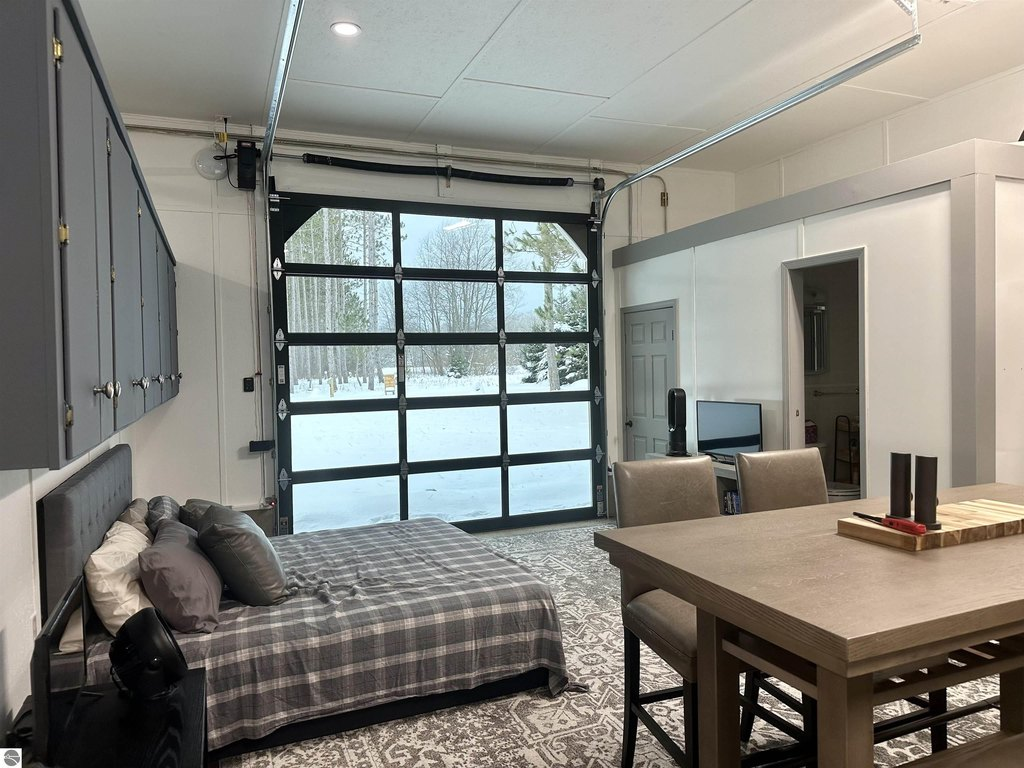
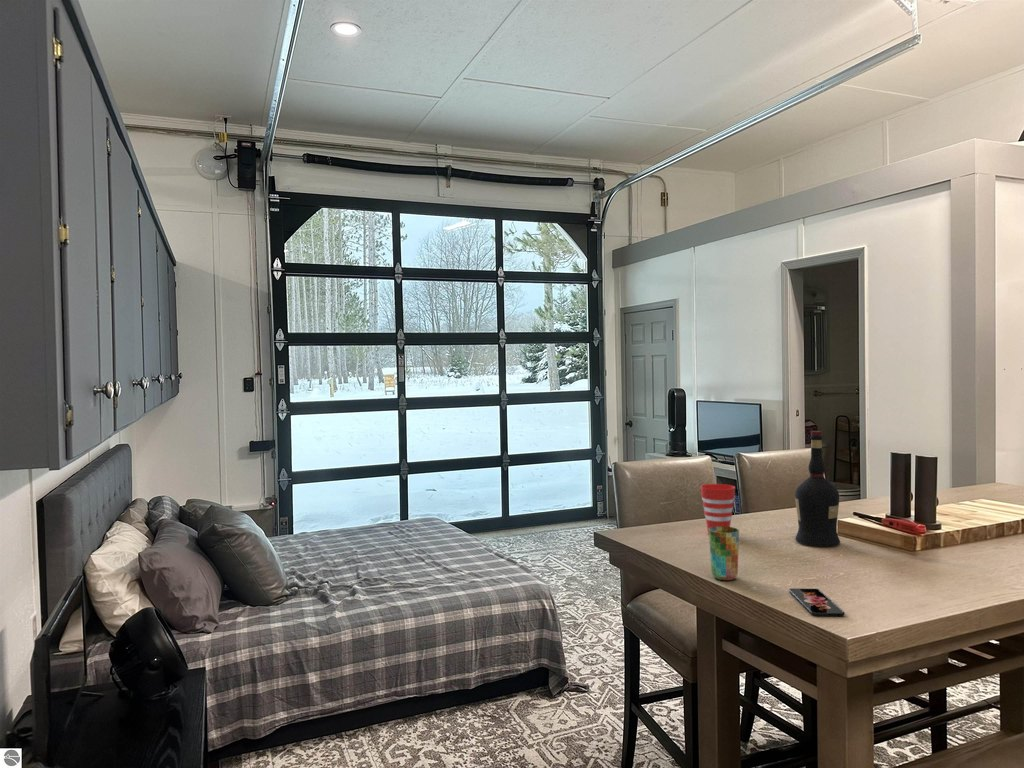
+ smartphone [788,587,846,617]
+ liquor [794,430,841,547]
+ cup [708,526,740,581]
+ cup [700,483,736,535]
